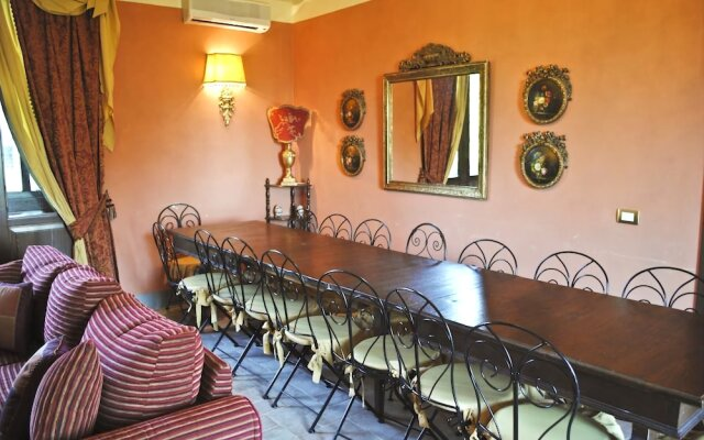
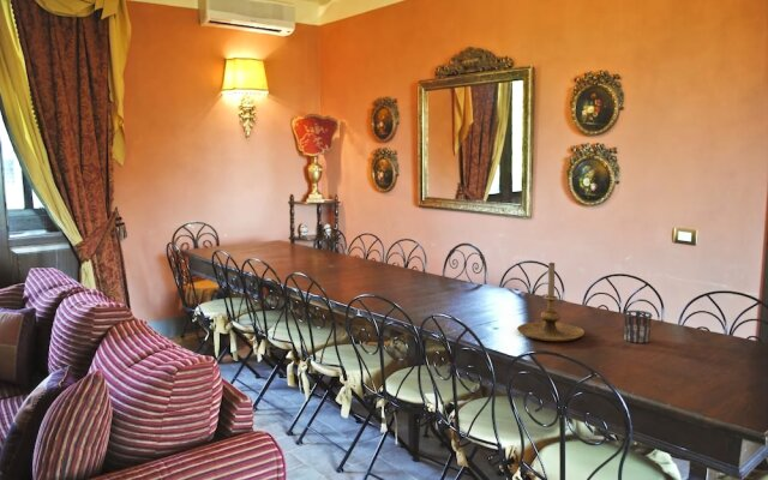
+ candle holder [516,262,586,342]
+ cup [622,310,654,344]
